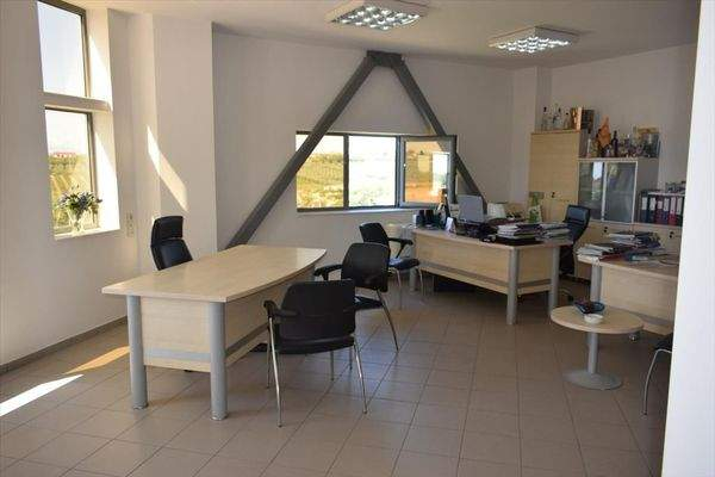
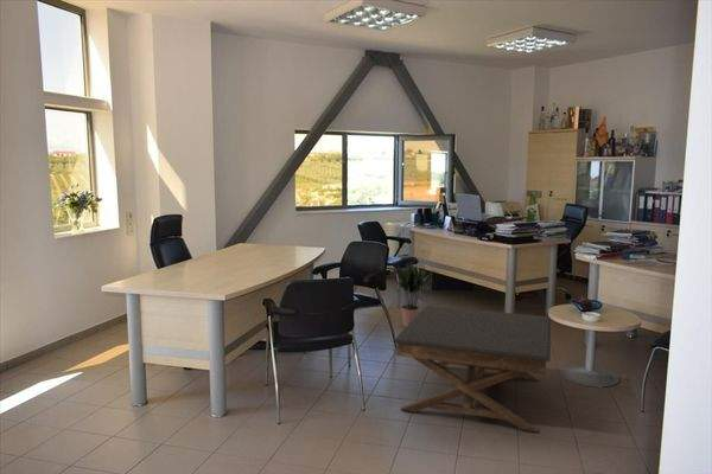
+ coffee table [392,305,552,434]
+ potted plant [392,263,436,328]
